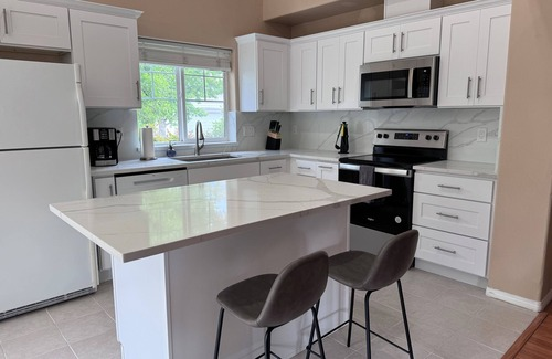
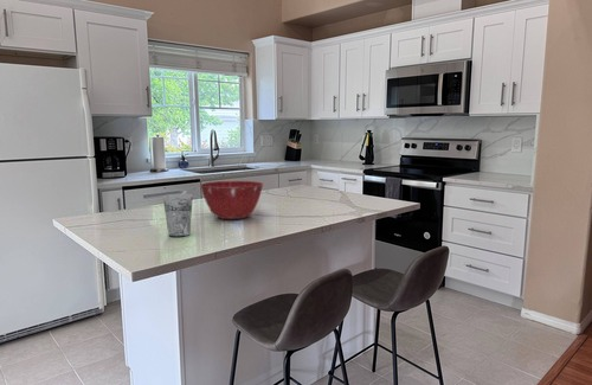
+ cup [162,193,194,238]
+ mixing bowl [199,180,265,220]
